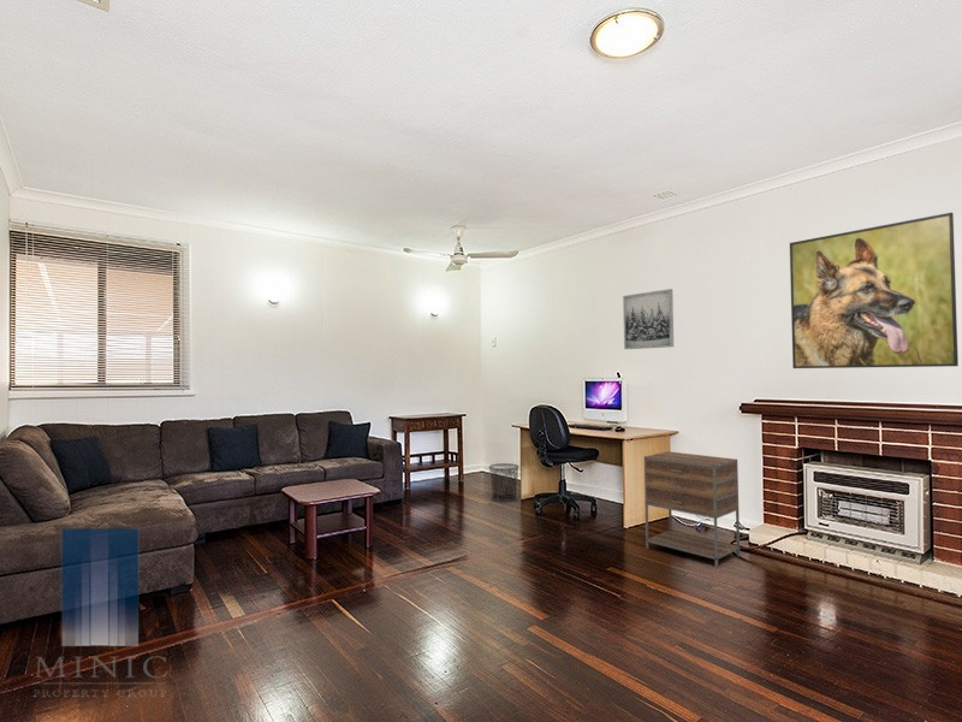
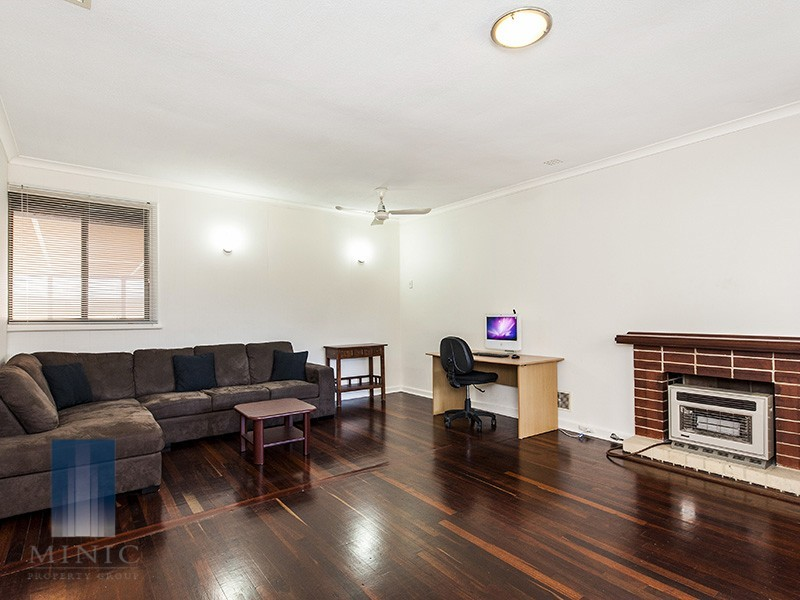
- nightstand [643,450,741,569]
- wall art [622,288,675,350]
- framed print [789,212,960,369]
- waste bin [488,462,521,503]
